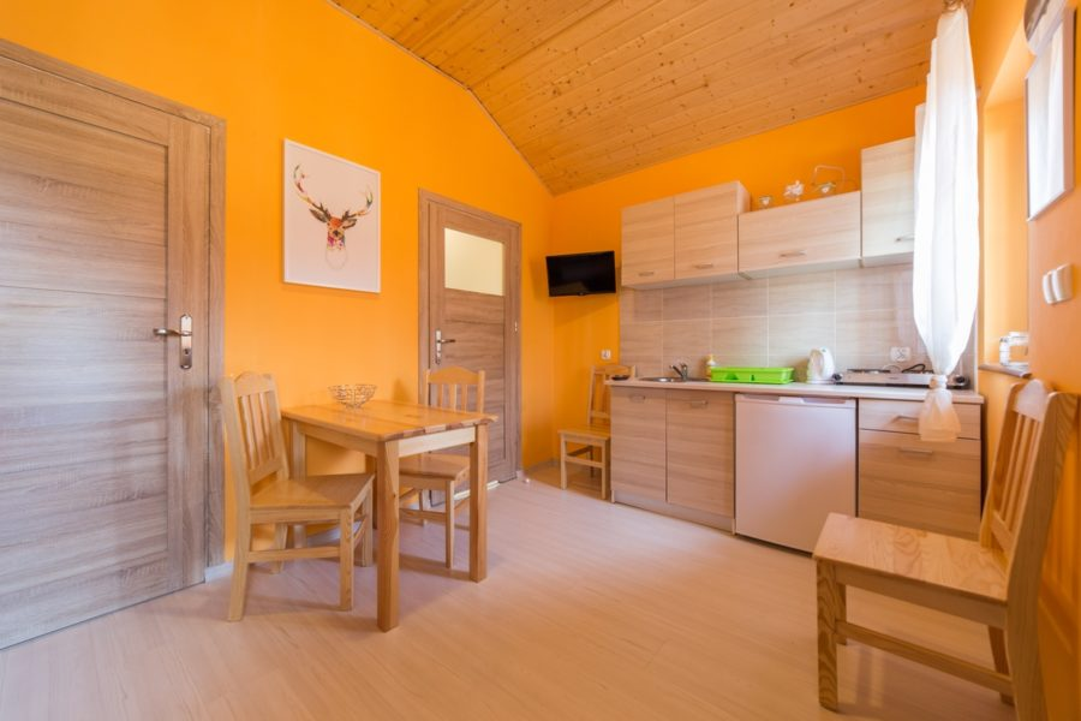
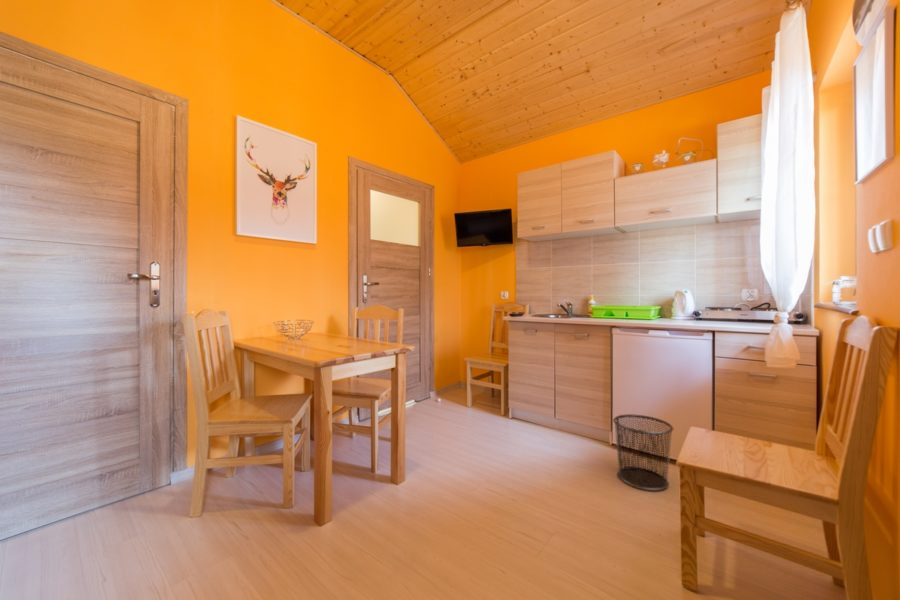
+ waste bin [612,413,674,492]
